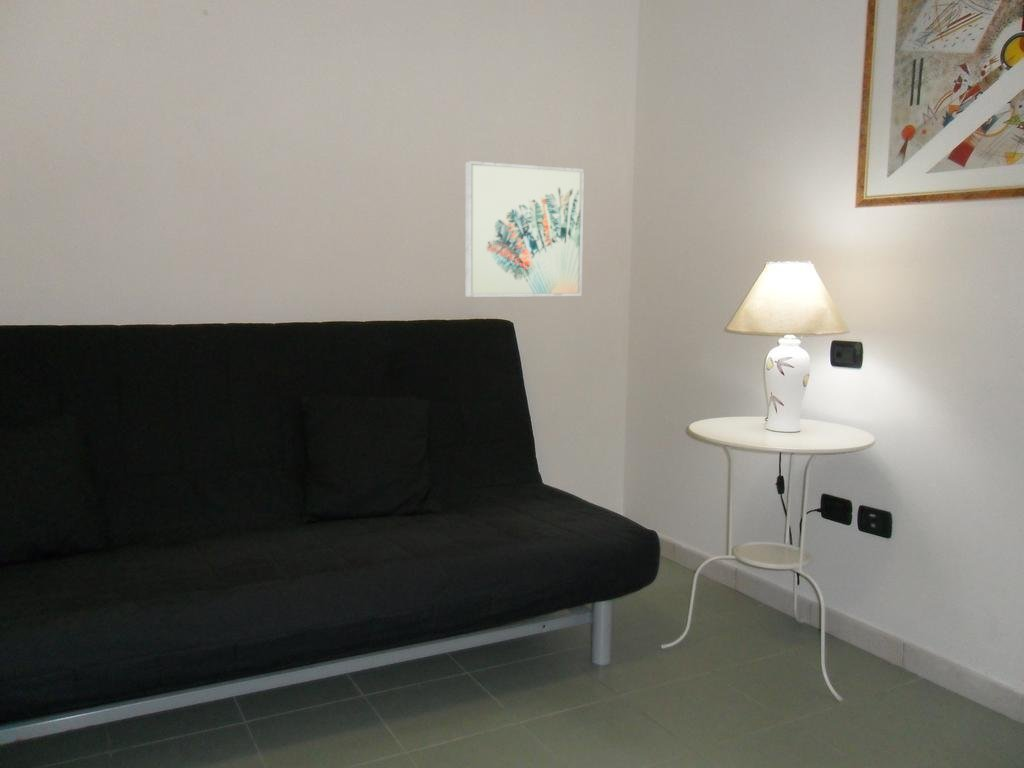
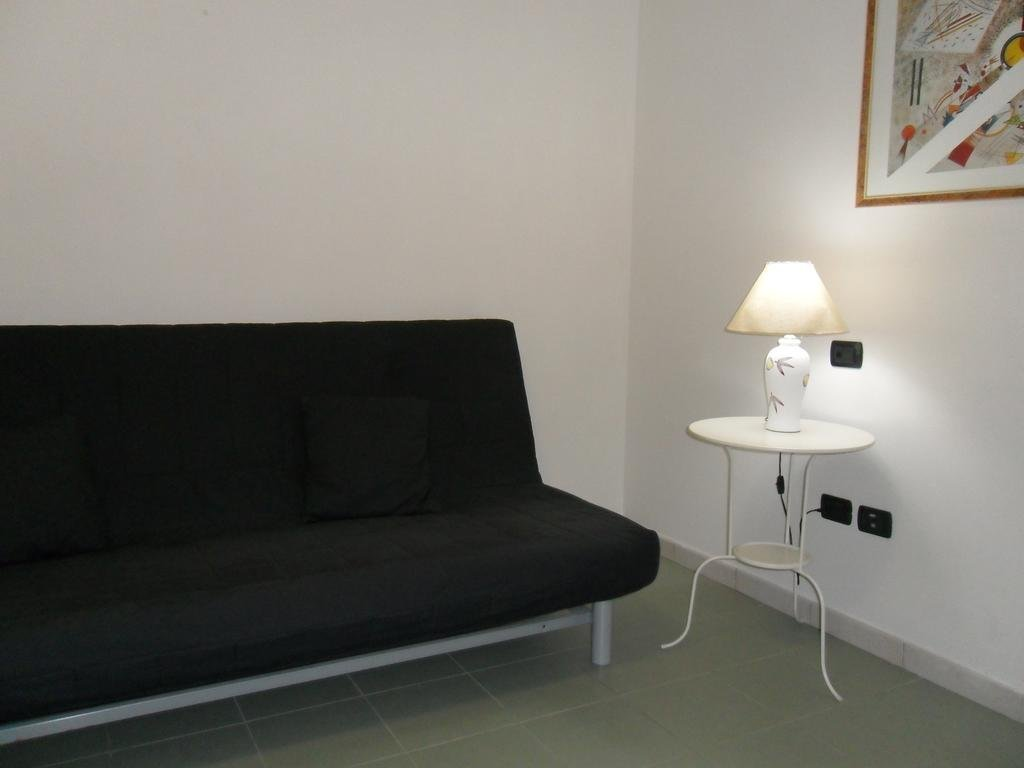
- wall art [465,160,585,298]
